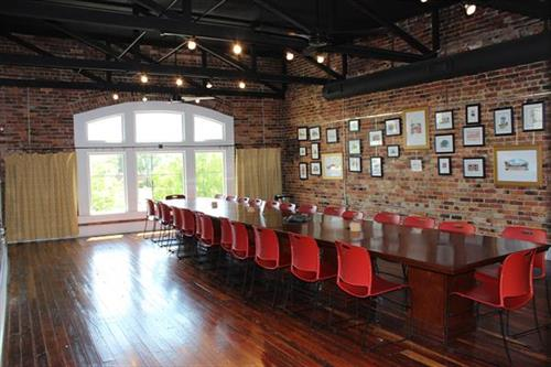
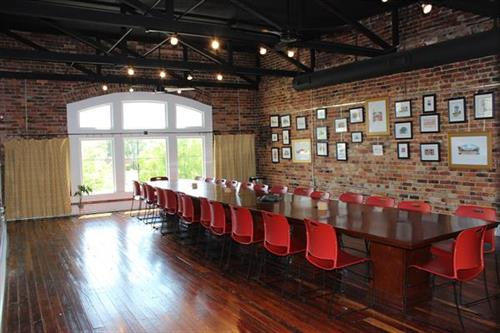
+ house plant [73,184,93,217]
